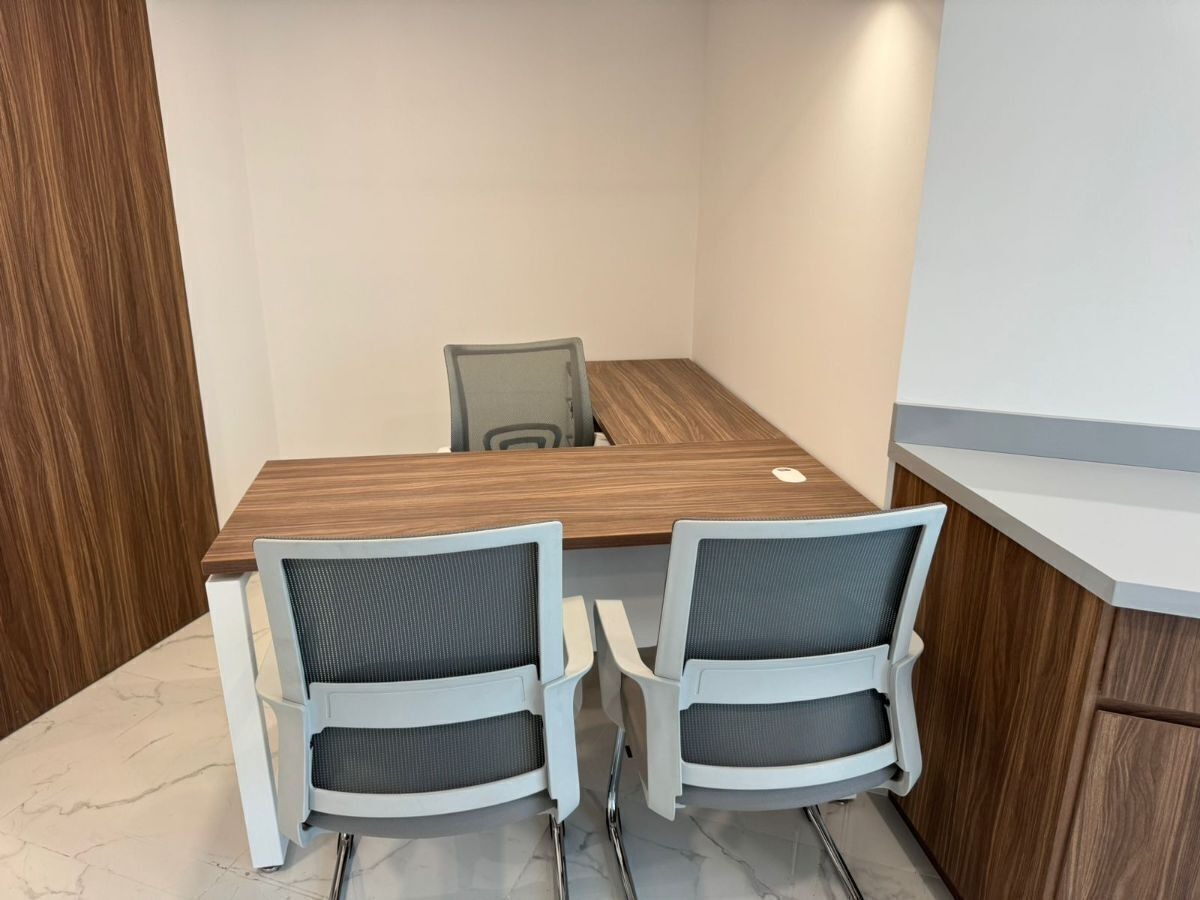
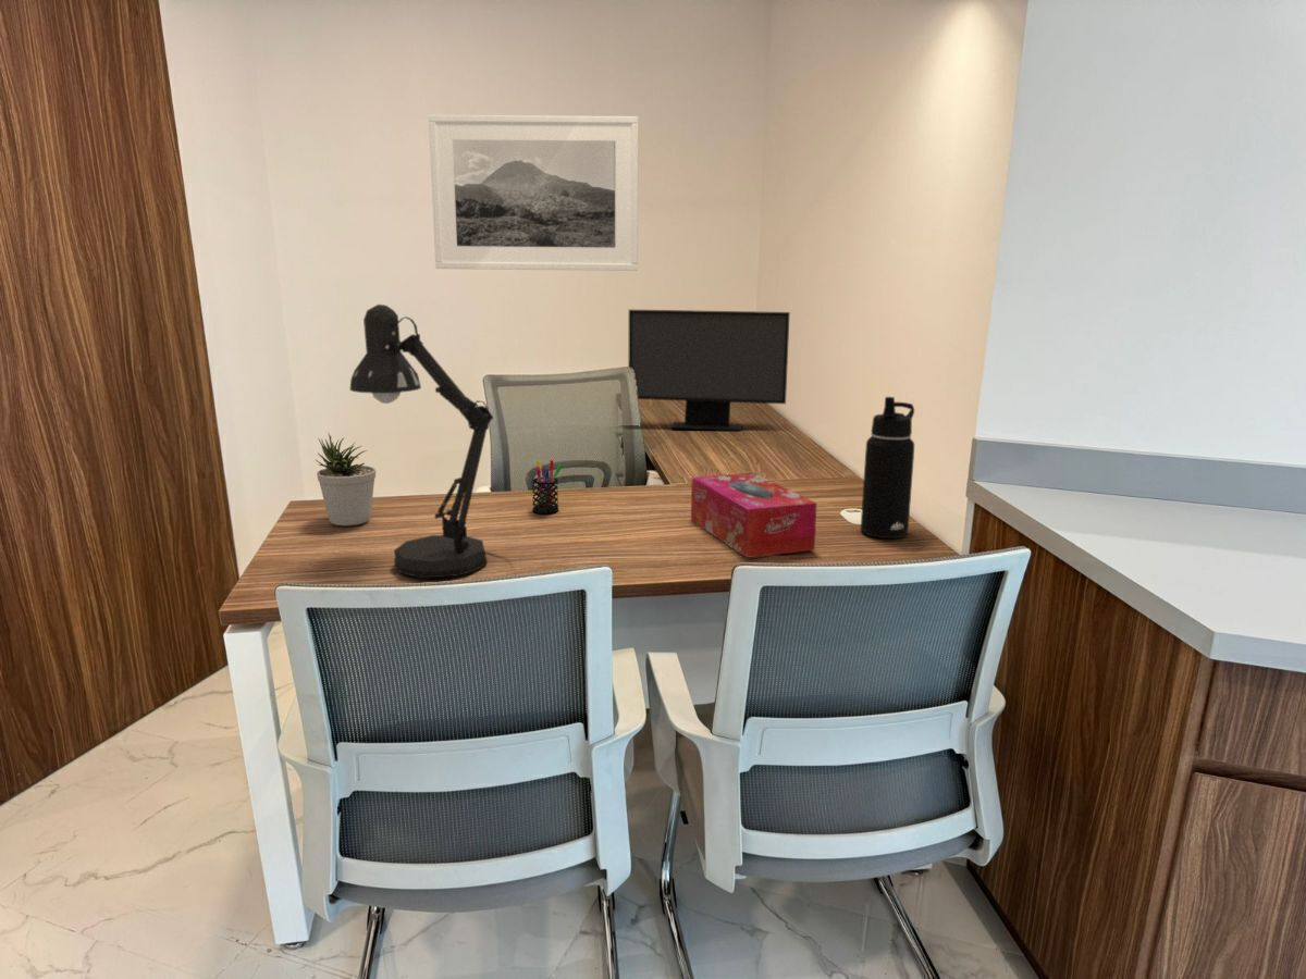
+ tissue box [690,472,818,559]
+ desk lamp [348,303,494,579]
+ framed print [428,114,640,272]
+ computer monitor [627,309,791,432]
+ potted plant [315,431,377,526]
+ water bottle [860,396,915,540]
+ pen holder [531,459,564,515]
